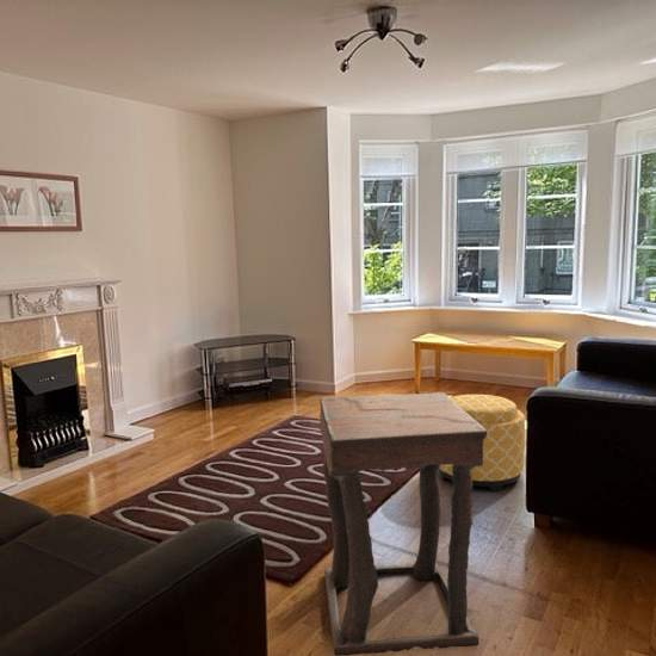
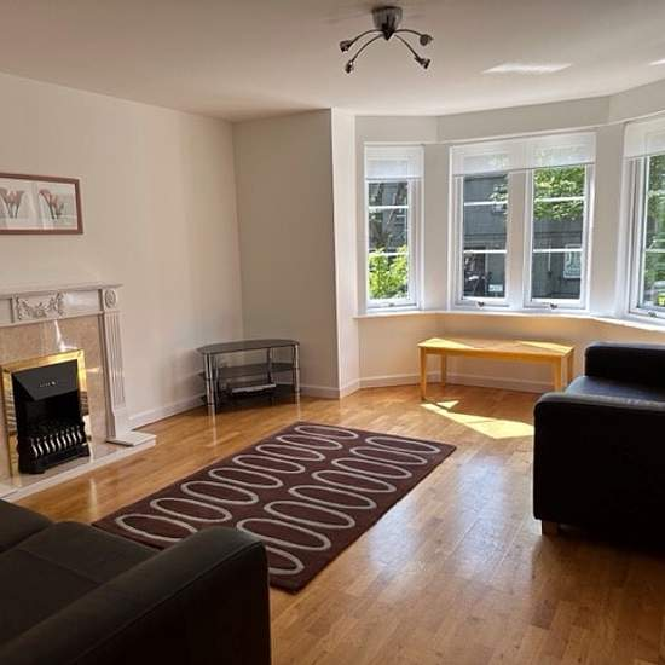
- side table [318,391,487,656]
- ottoman [439,394,526,493]
